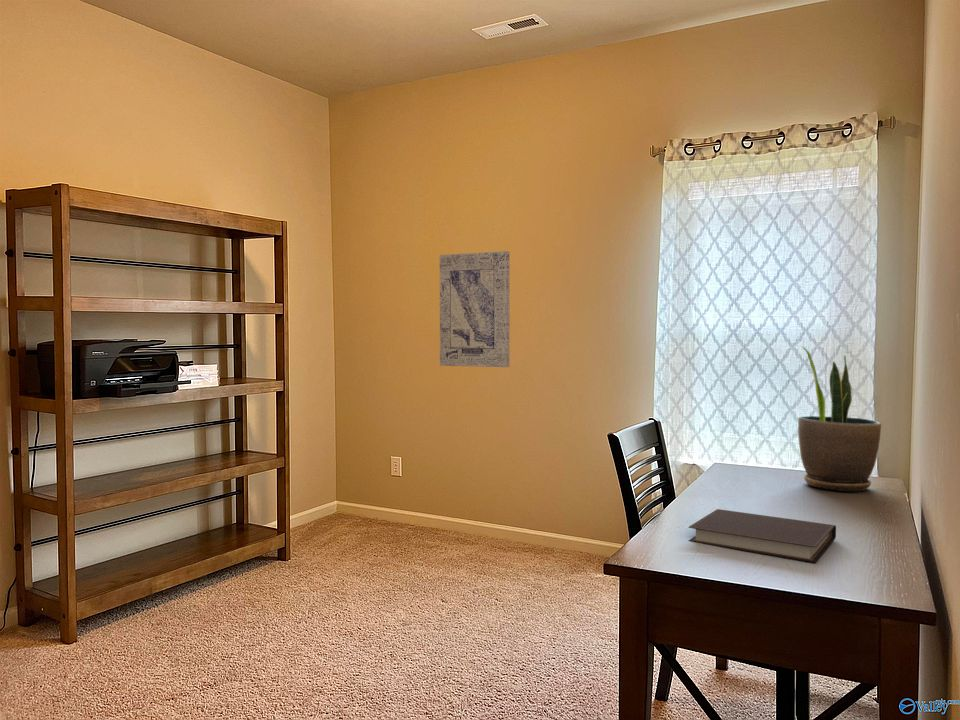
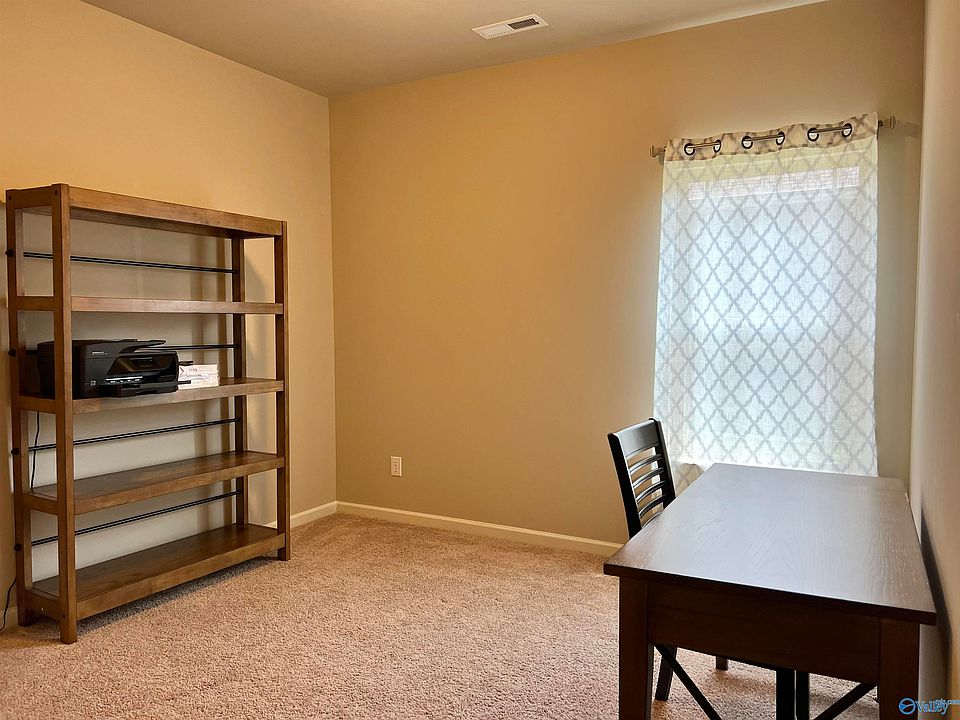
- notebook [687,508,837,564]
- potted plant [797,346,882,492]
- wall art [439,250,511,368]
